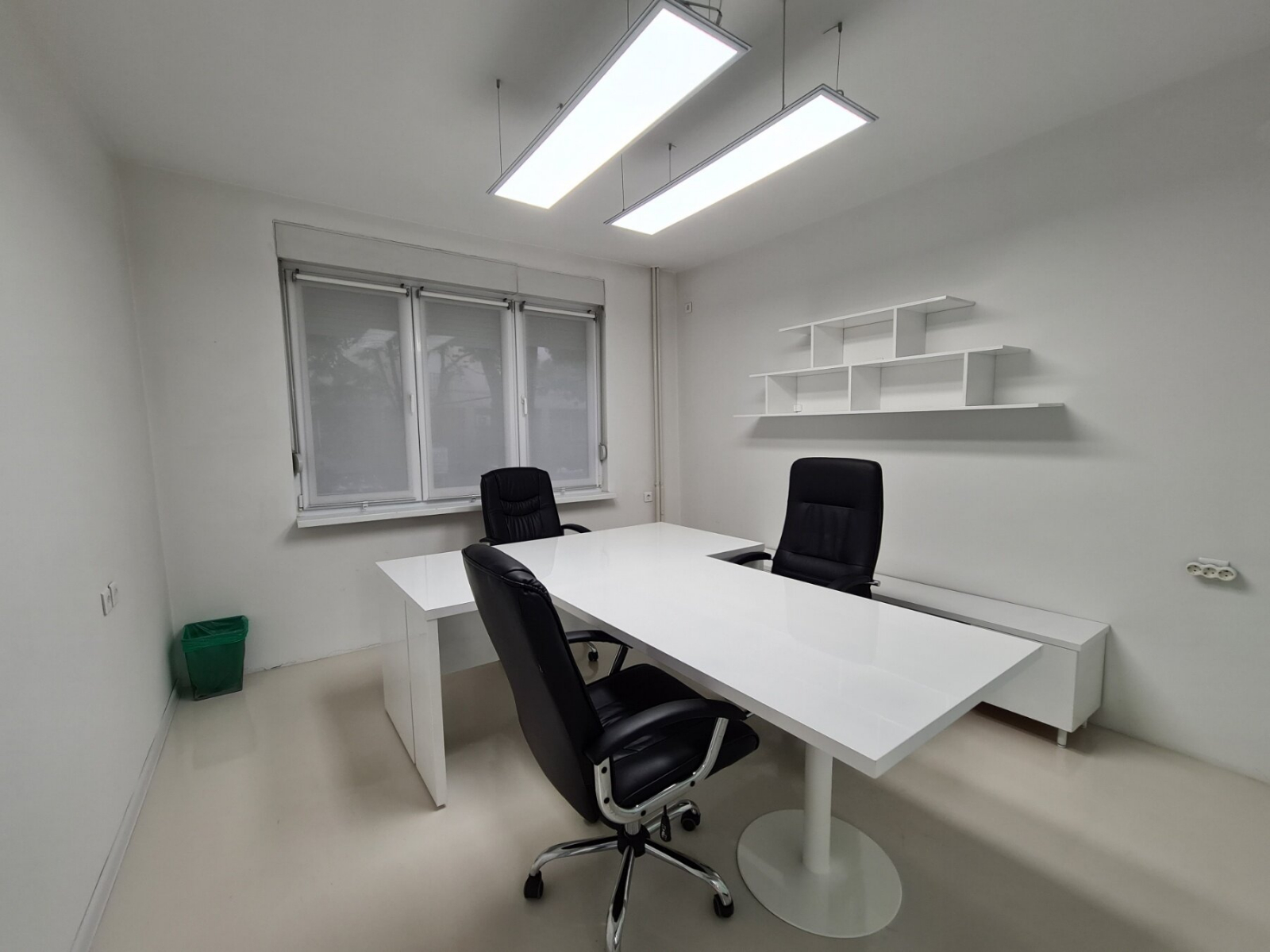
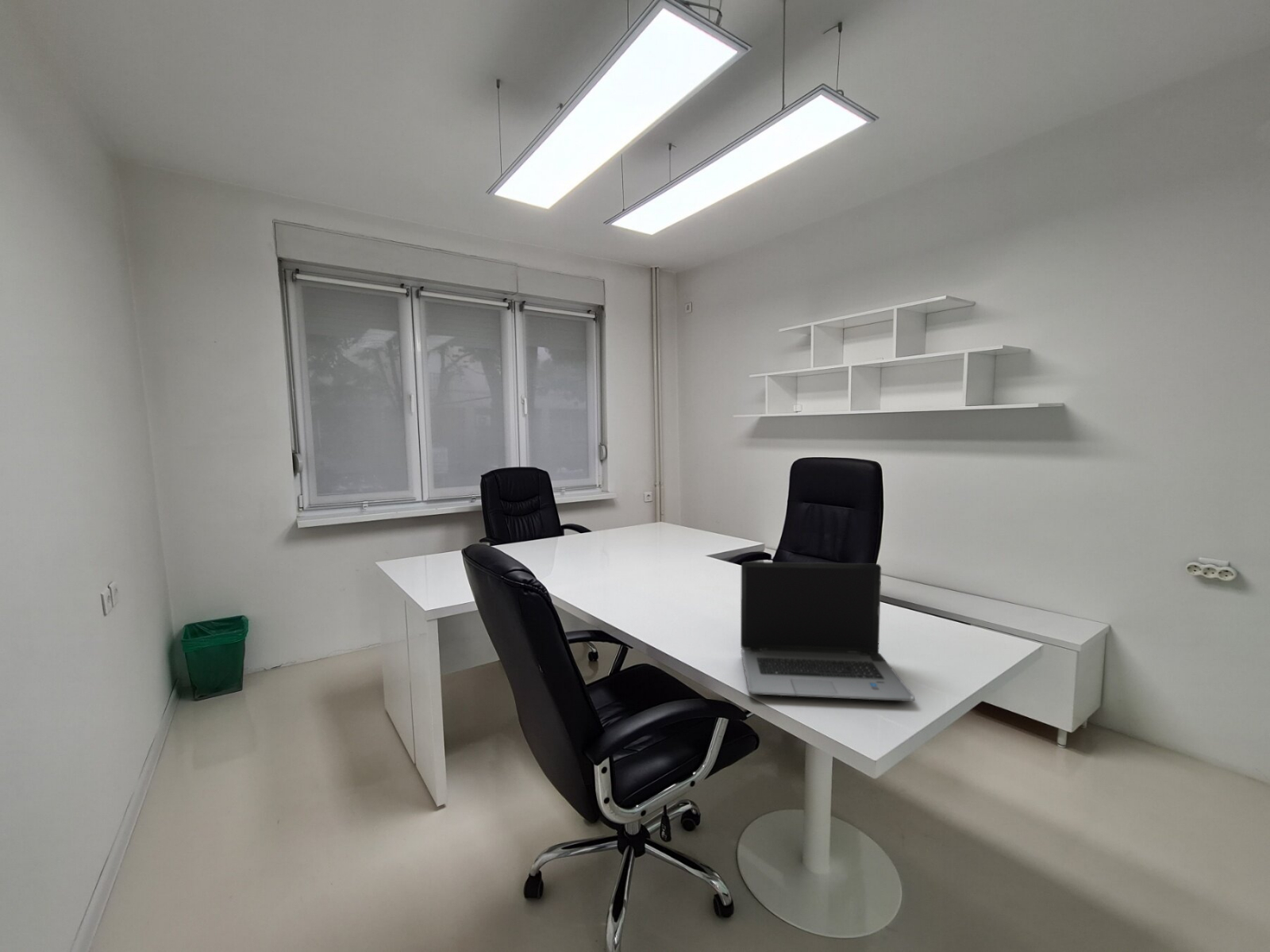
+ laptop computer [740,561,916,702]
